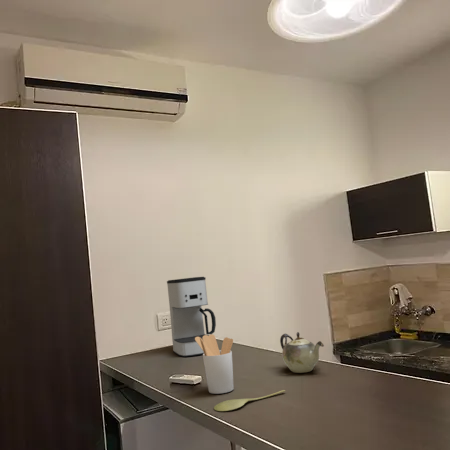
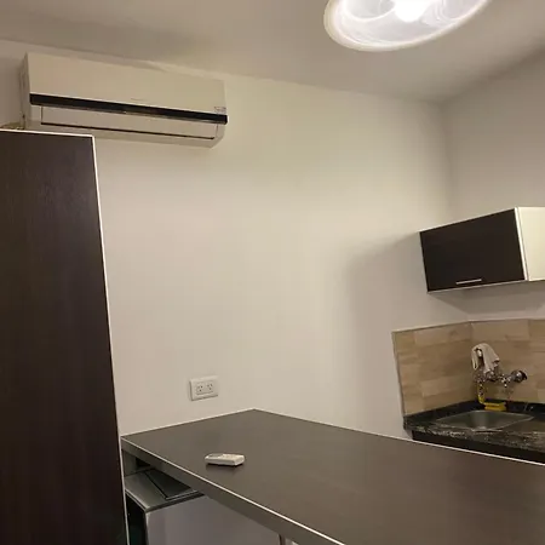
- utensil holder [195,334,235,395]
- coffee maker [166,276,217,358]
- spoon [213,389,286,412]
- teapot [279,331,325,374]
